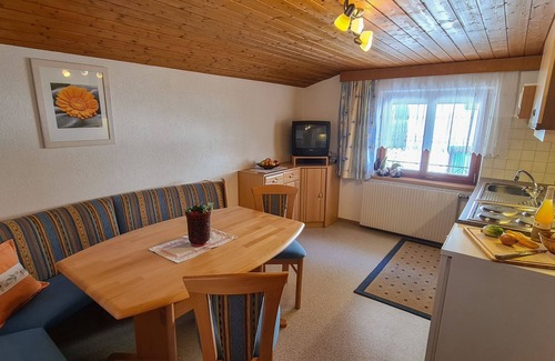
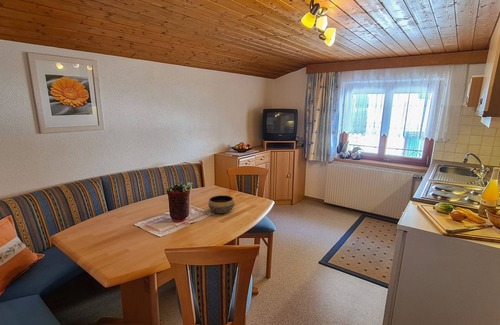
+ bowl [207,194,235,214]
